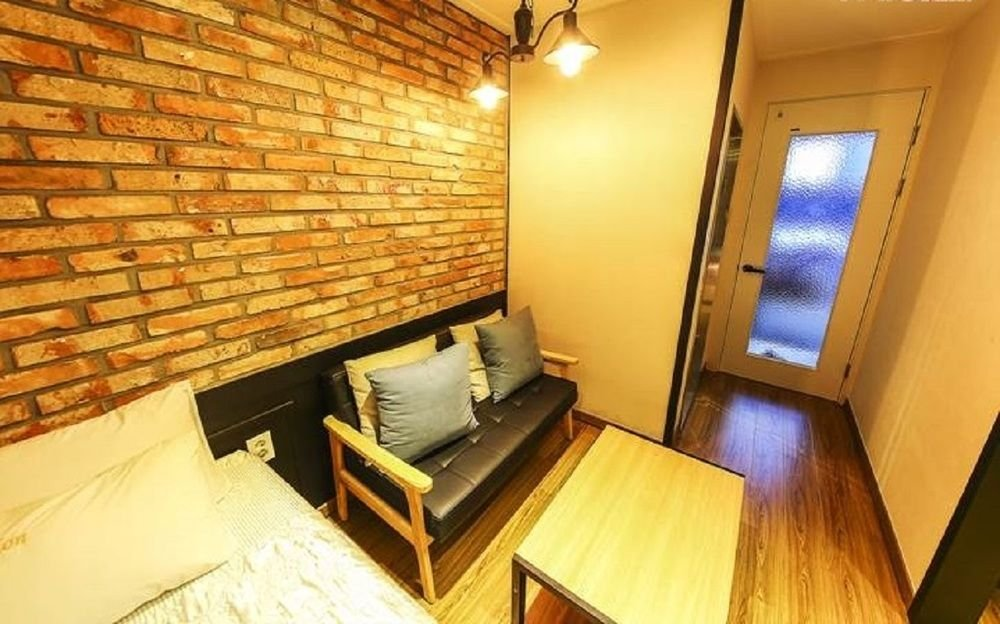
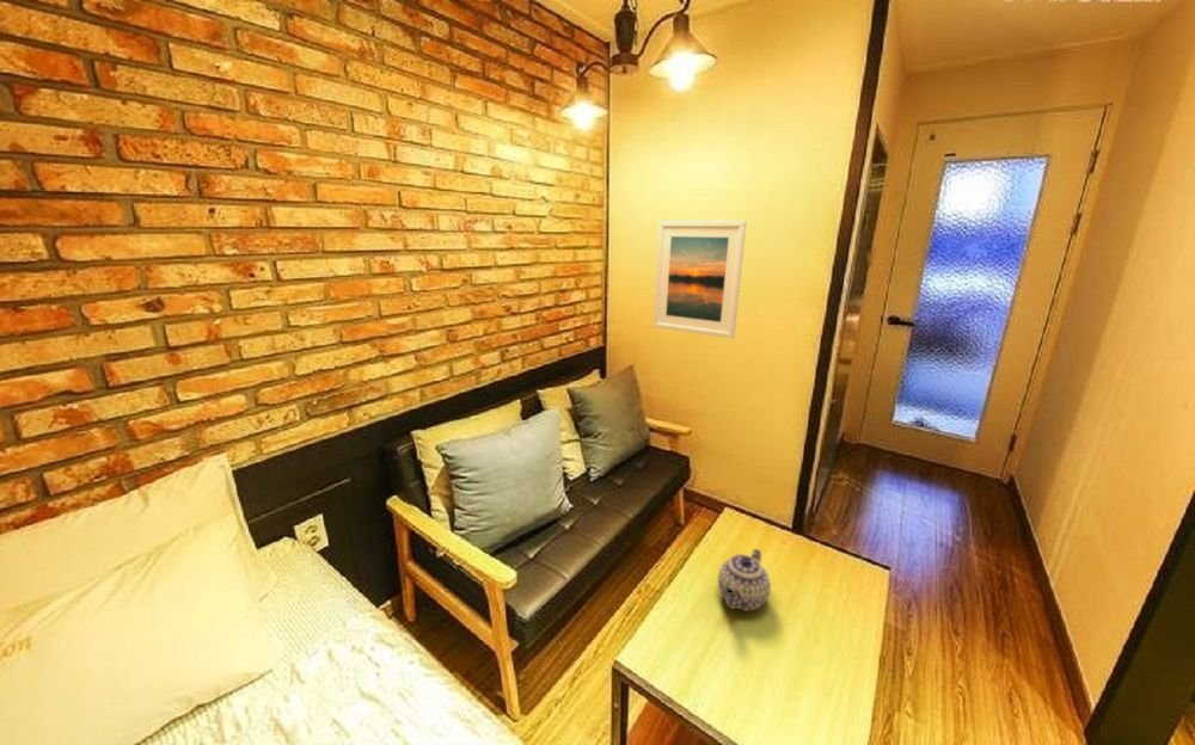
+ teapot [717,548,772,612]
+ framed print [652,220,748,339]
